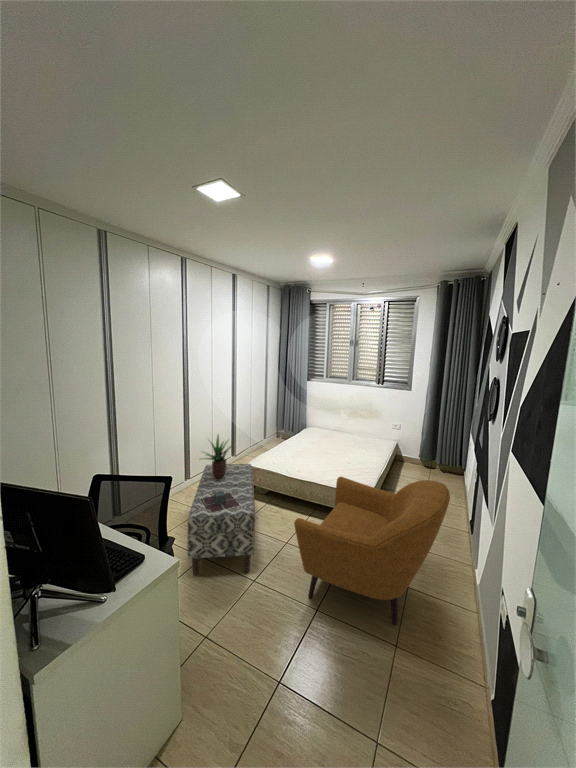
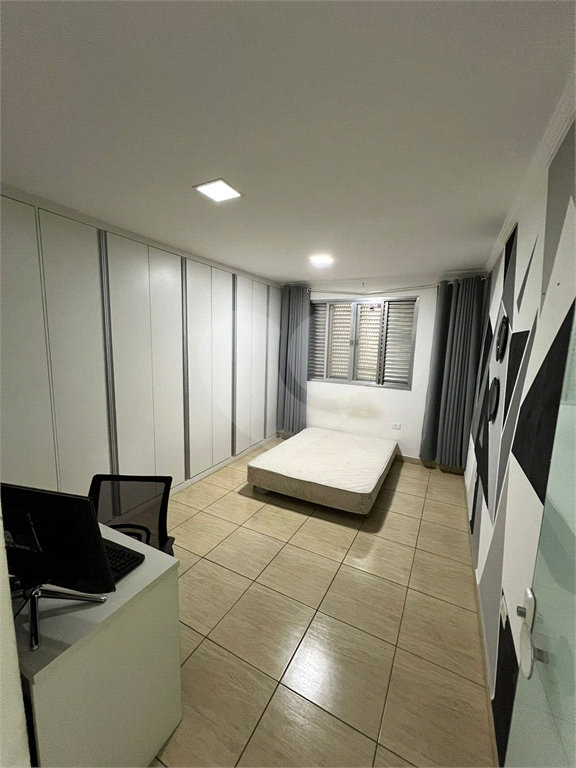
- wooden crate [200,490,241,513]
- potted plant [200,434,234,480]
- armchair [293,476,451,626]
- bench [186,463,256,577]
